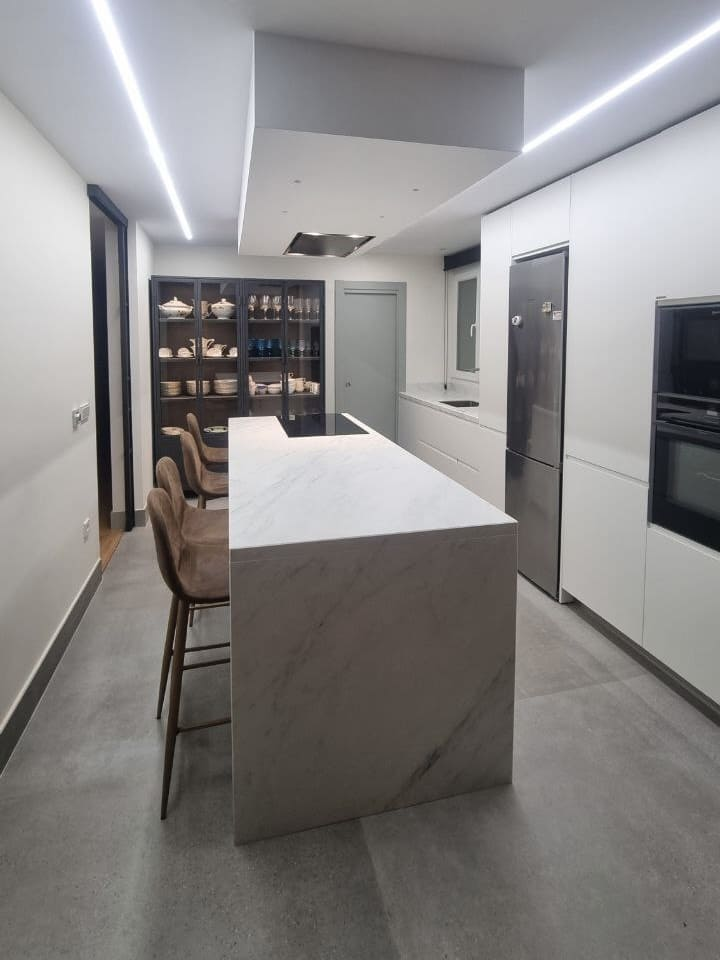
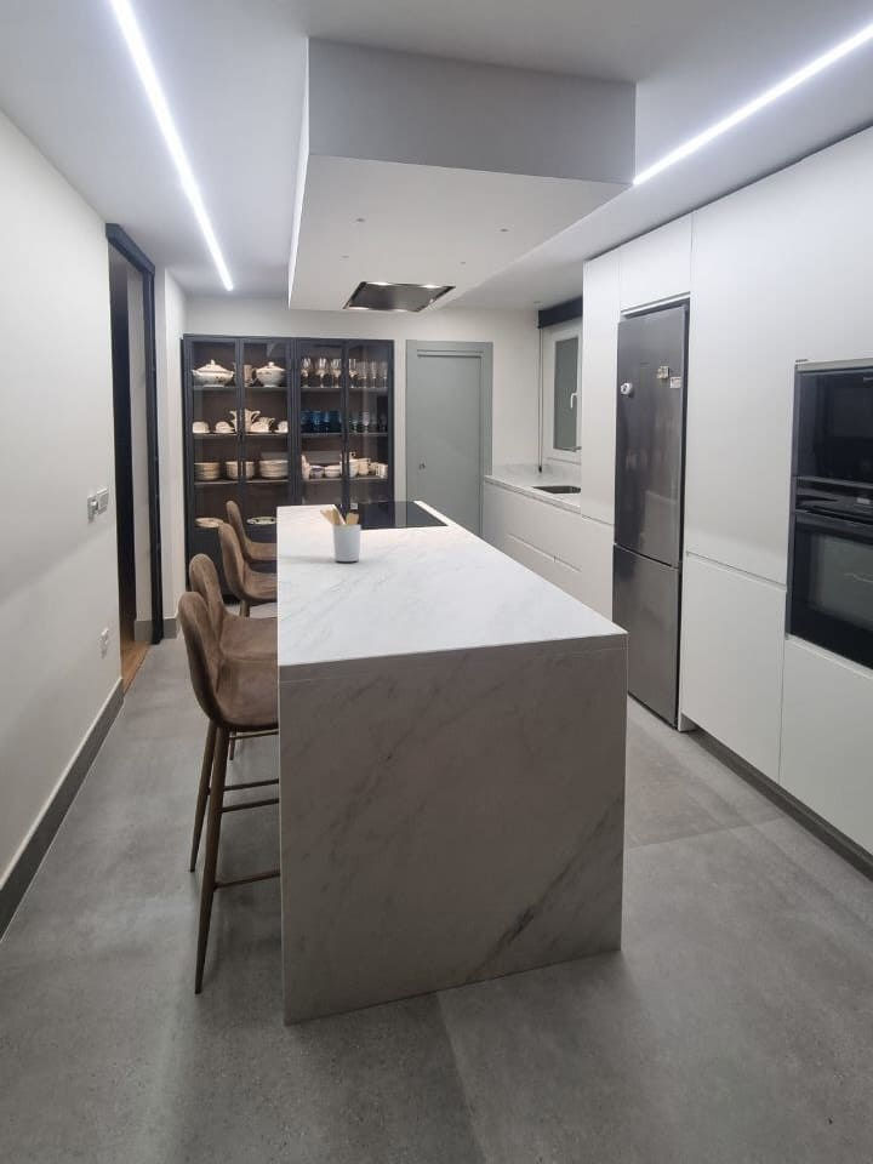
+ utensil holder [319,507,363,563]
